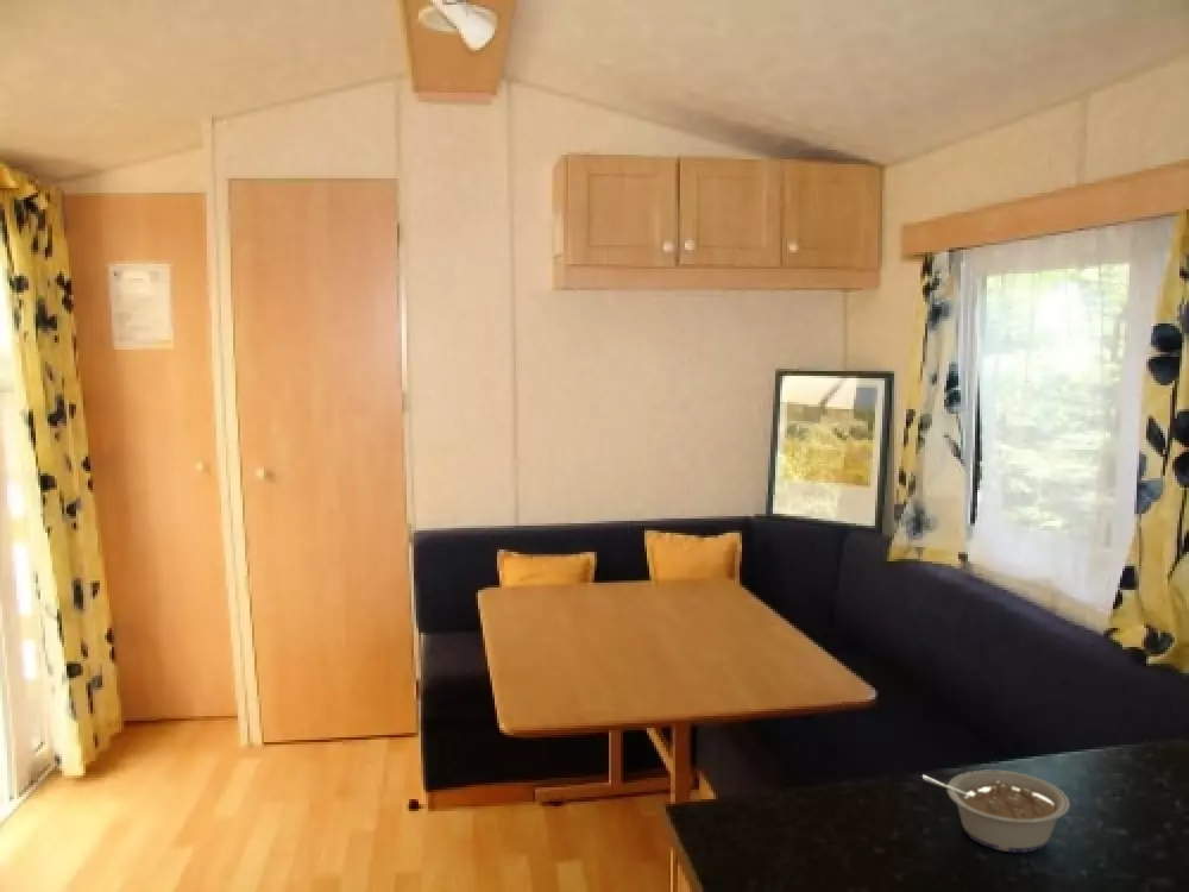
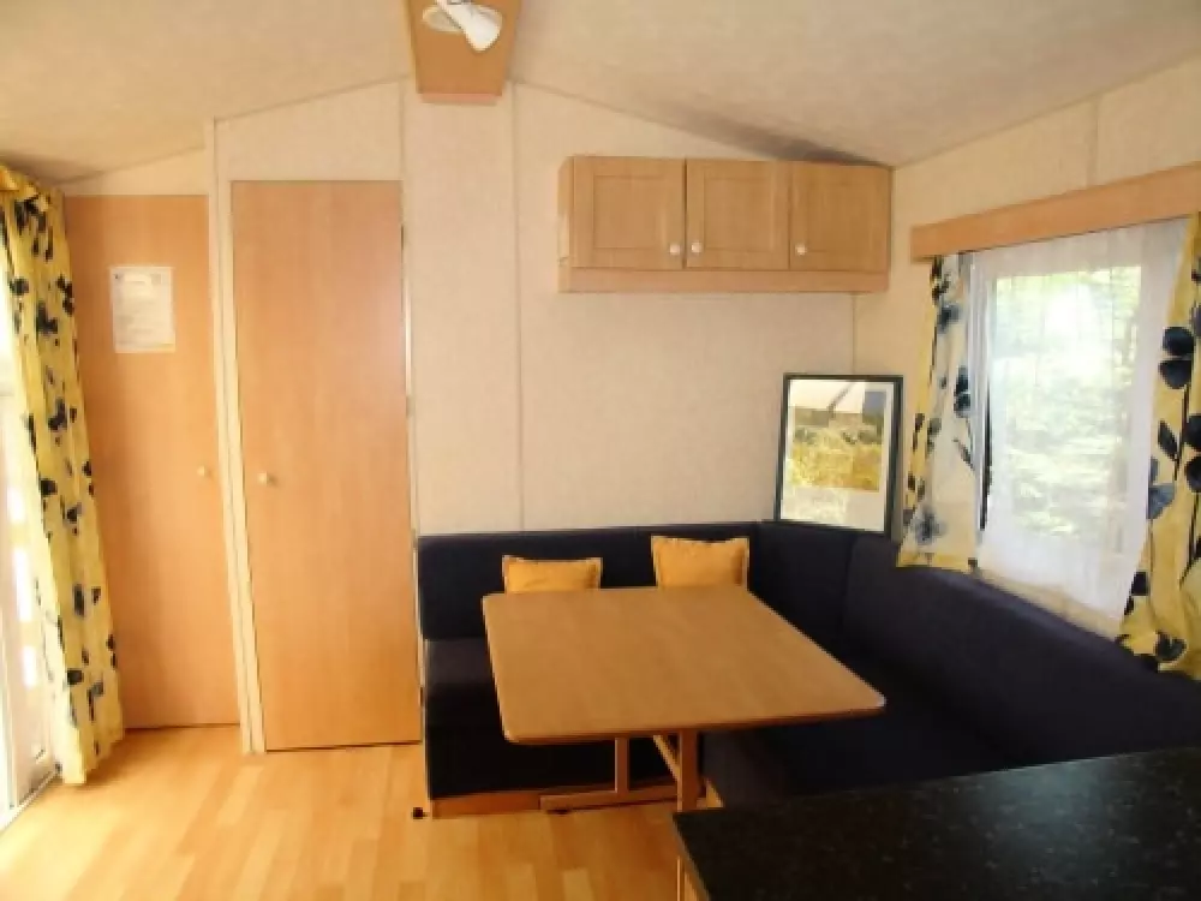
- legume [921,769,1071,854]
